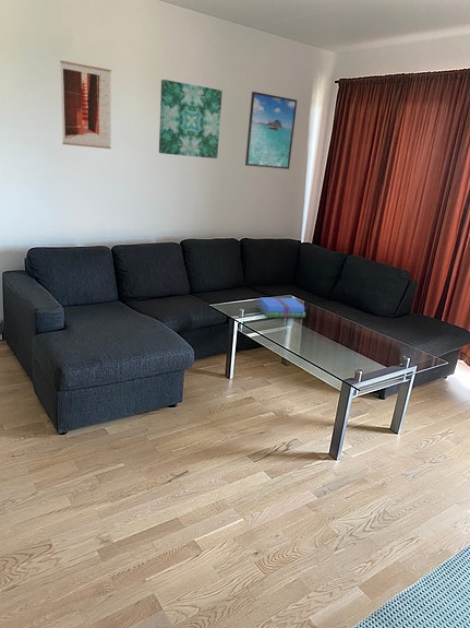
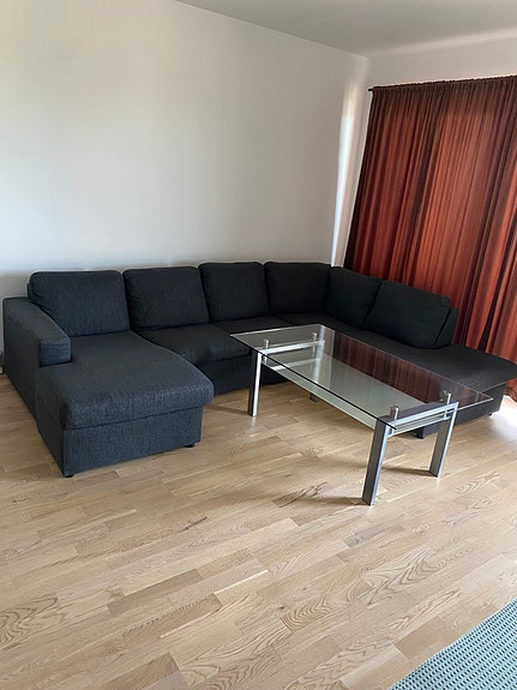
- books [256,297,306,319]
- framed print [244,91,298,170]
- wall art [158,79,224,159]
- wall art [59,60,112,150]
